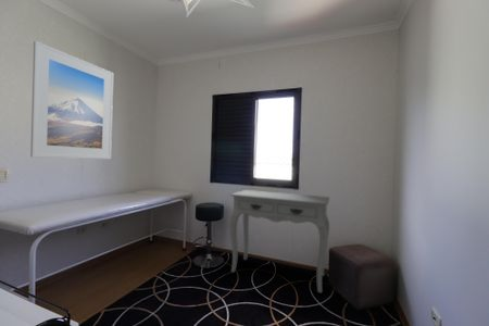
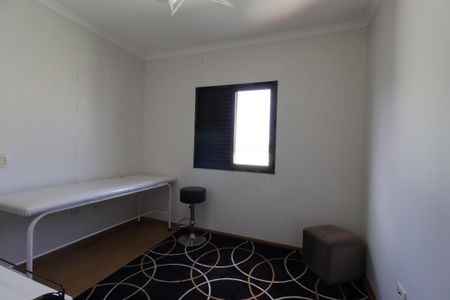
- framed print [29,40,114,160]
- console table [228,189,330,293]
